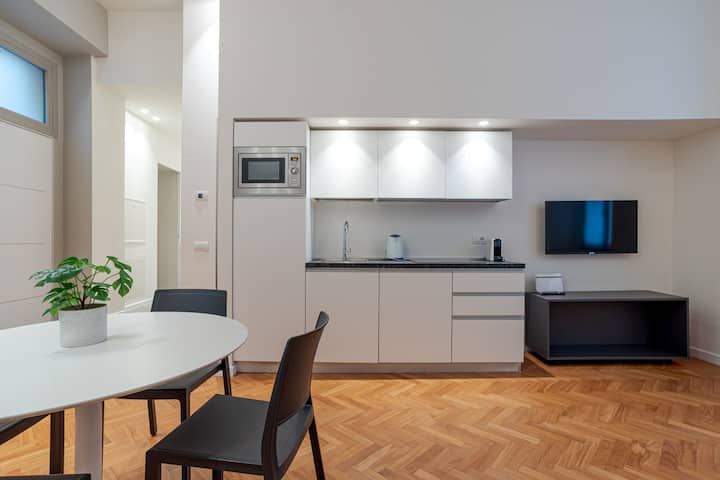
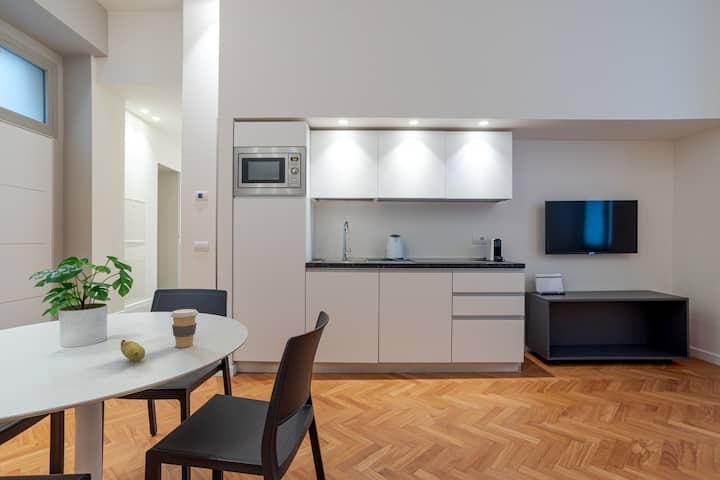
+ banana [120,339,146,363]
+ coffee cup [169,308,199,348]
